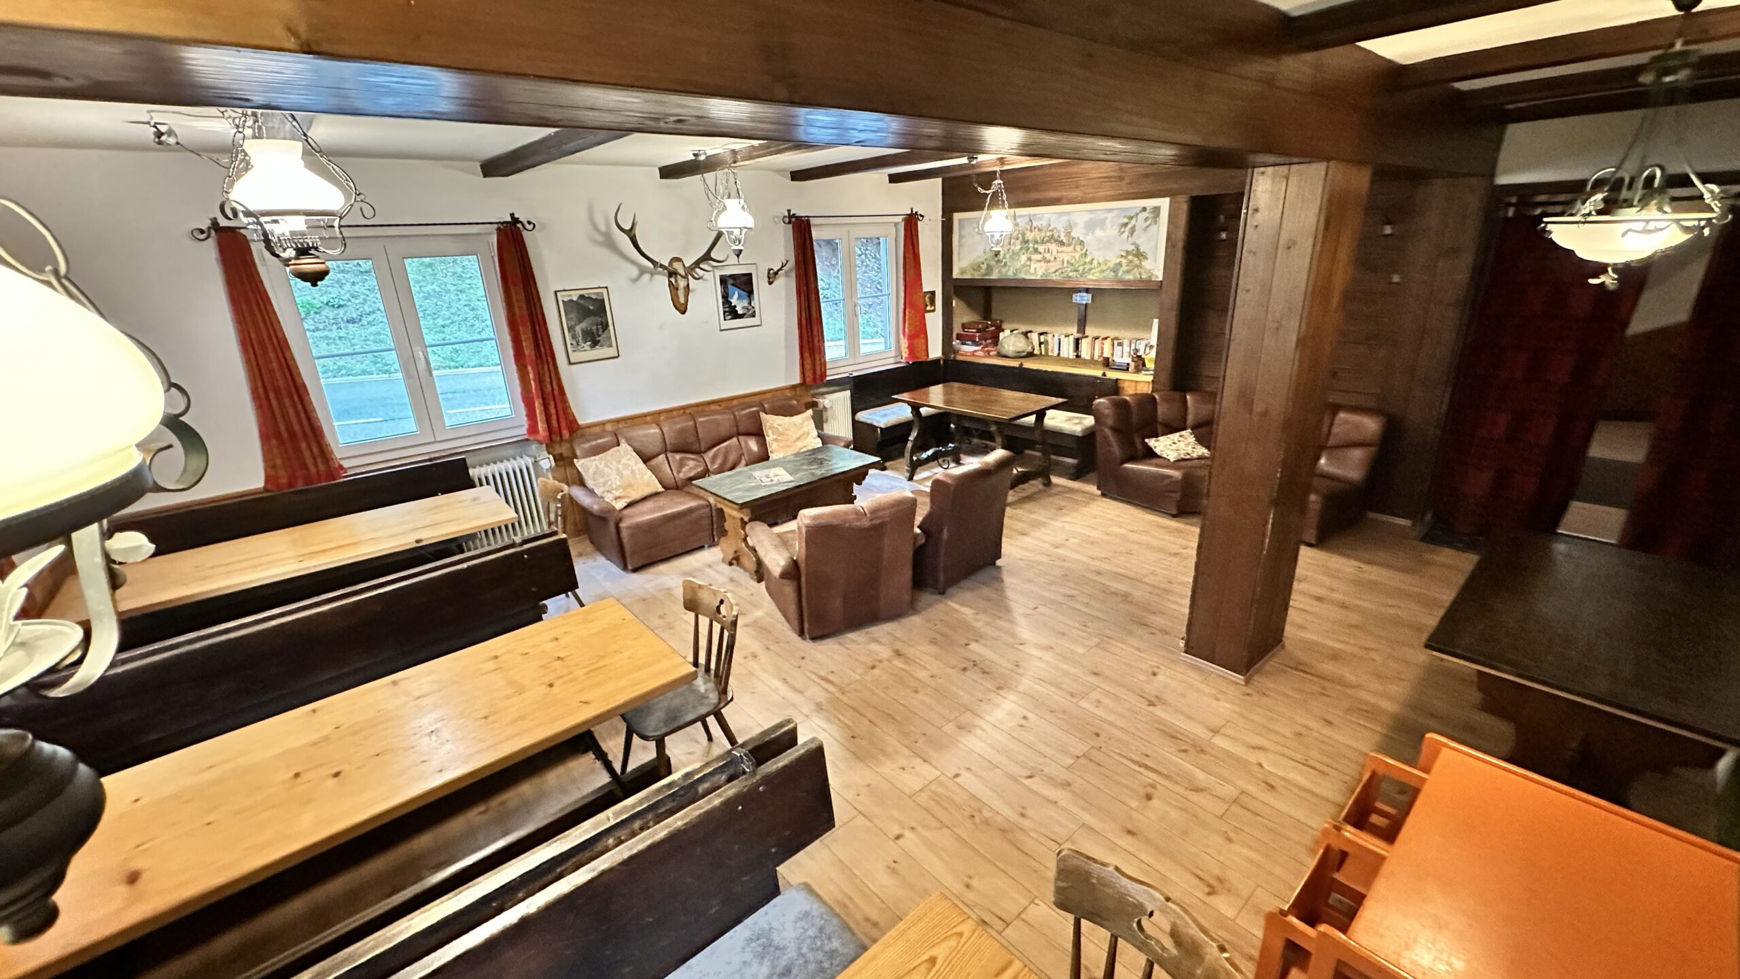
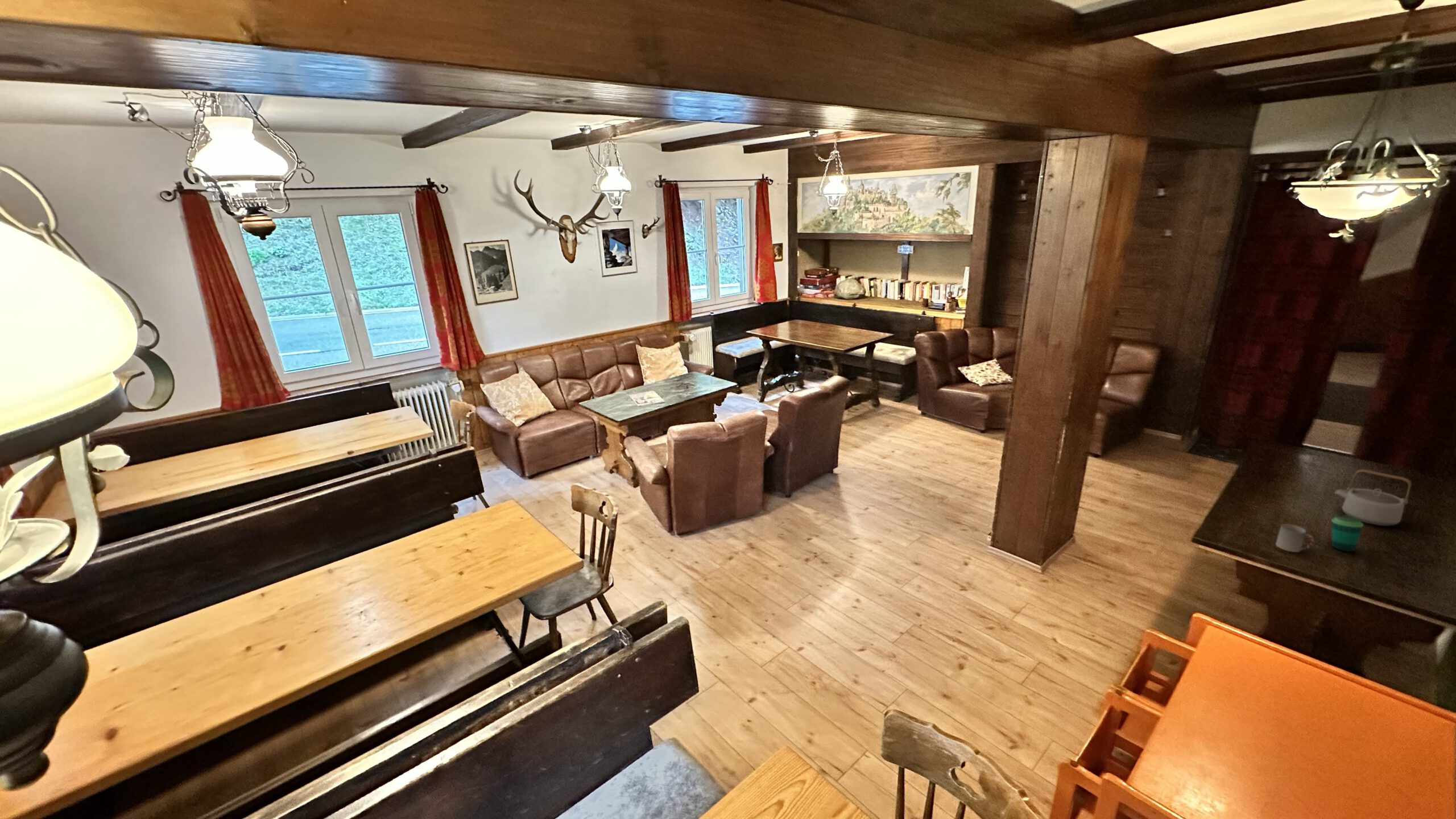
+ cup [1275,523,1316,553]
+ cup [1331,514,1364,552]
+ teapot [1334,469,1412,527]
